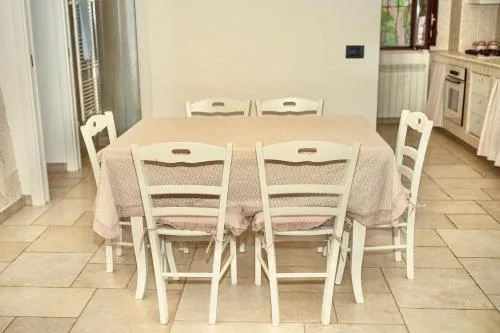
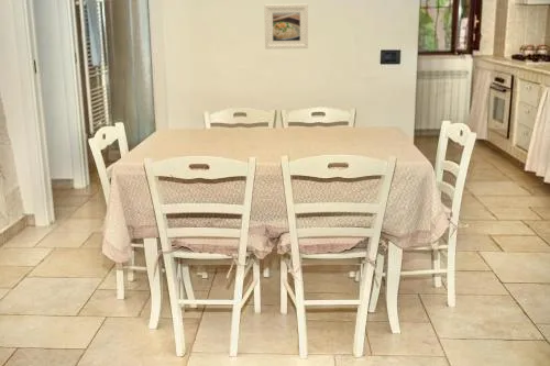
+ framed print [264,3,309,49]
